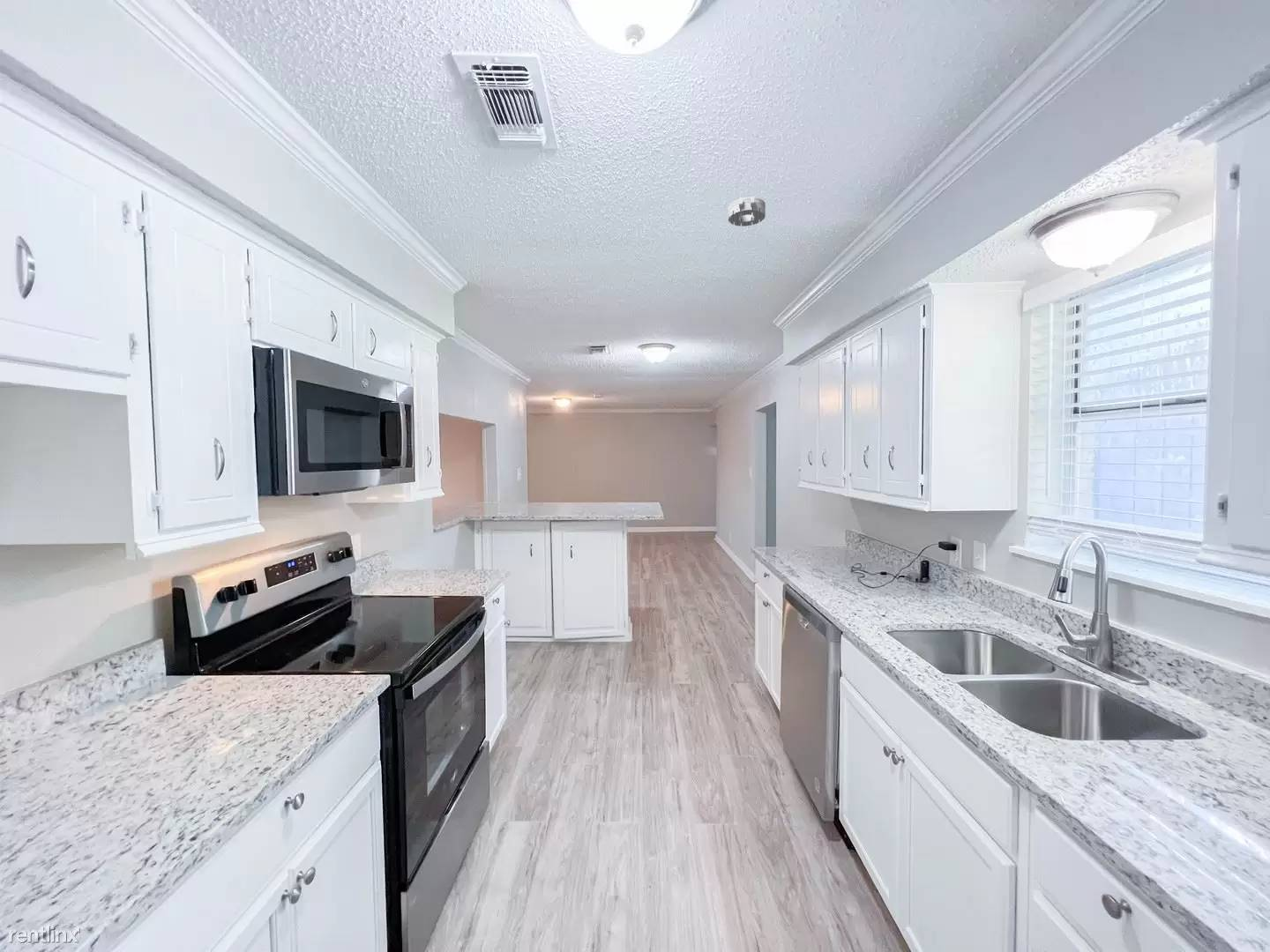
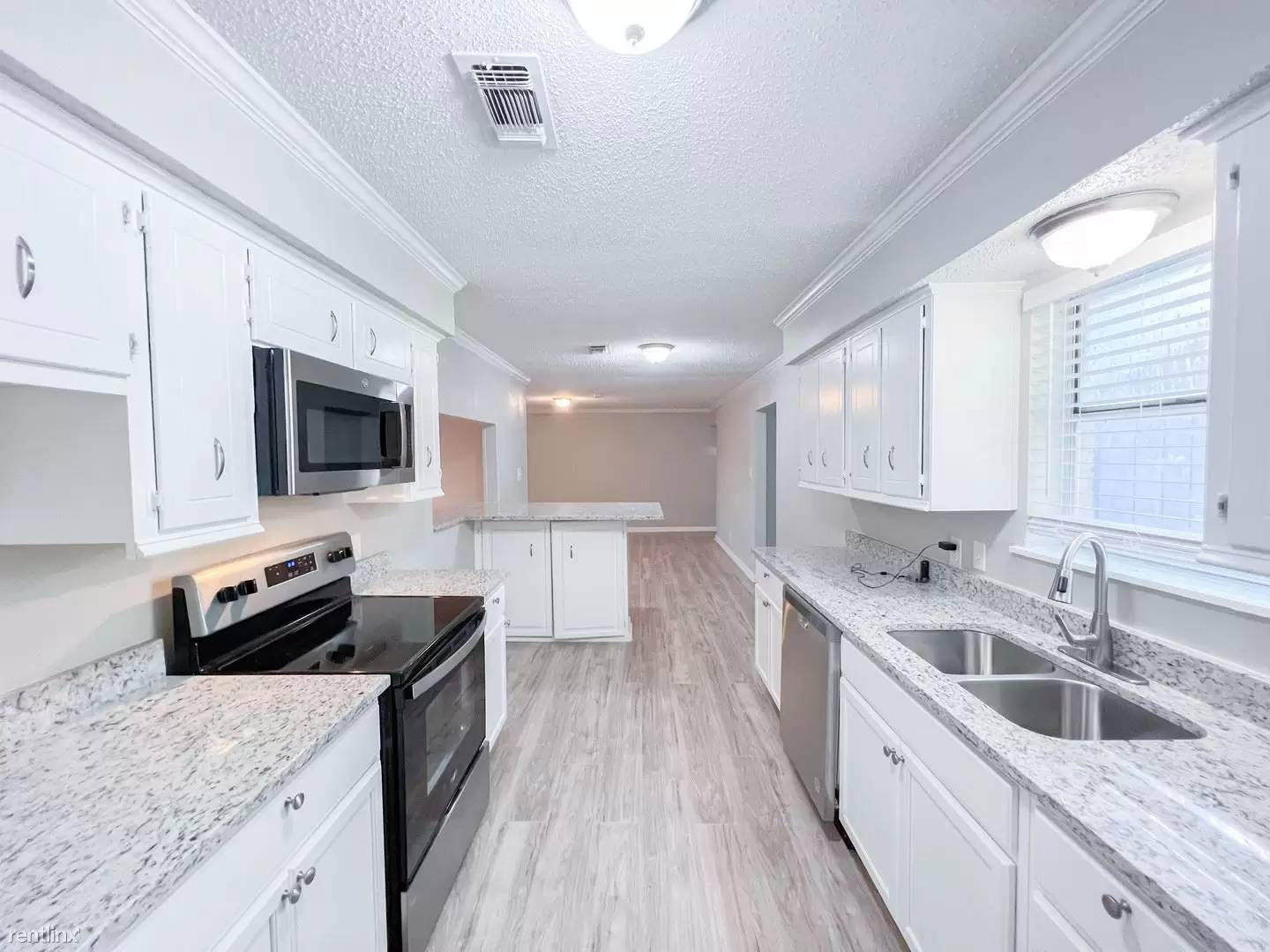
- smoke detector [728,196,766,227]
